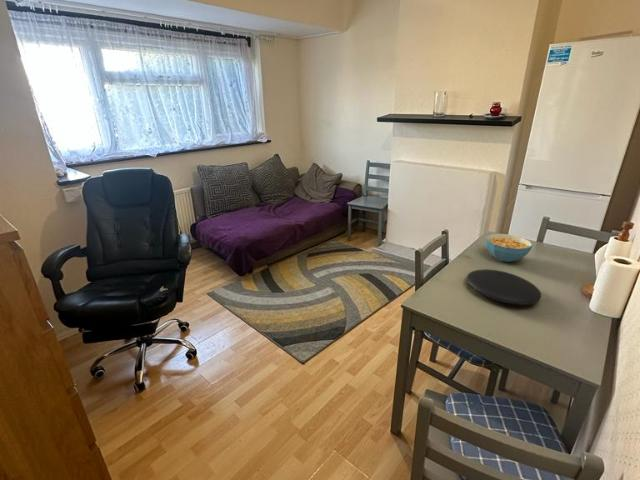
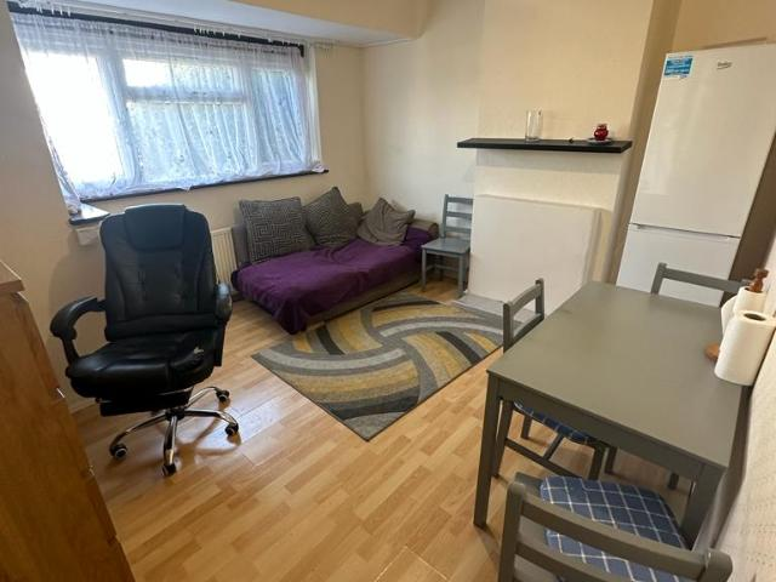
- cereal bowl [485,233,534,263]
- plate [465,268,542,306]
